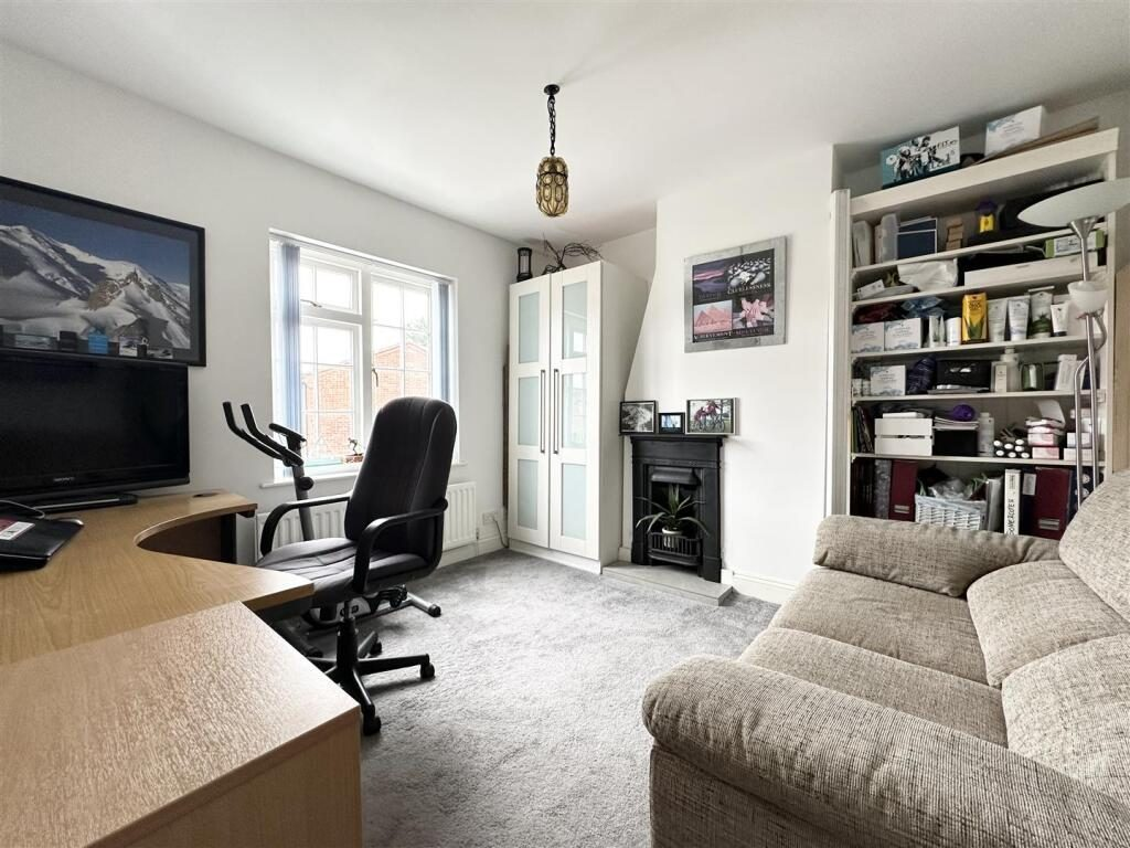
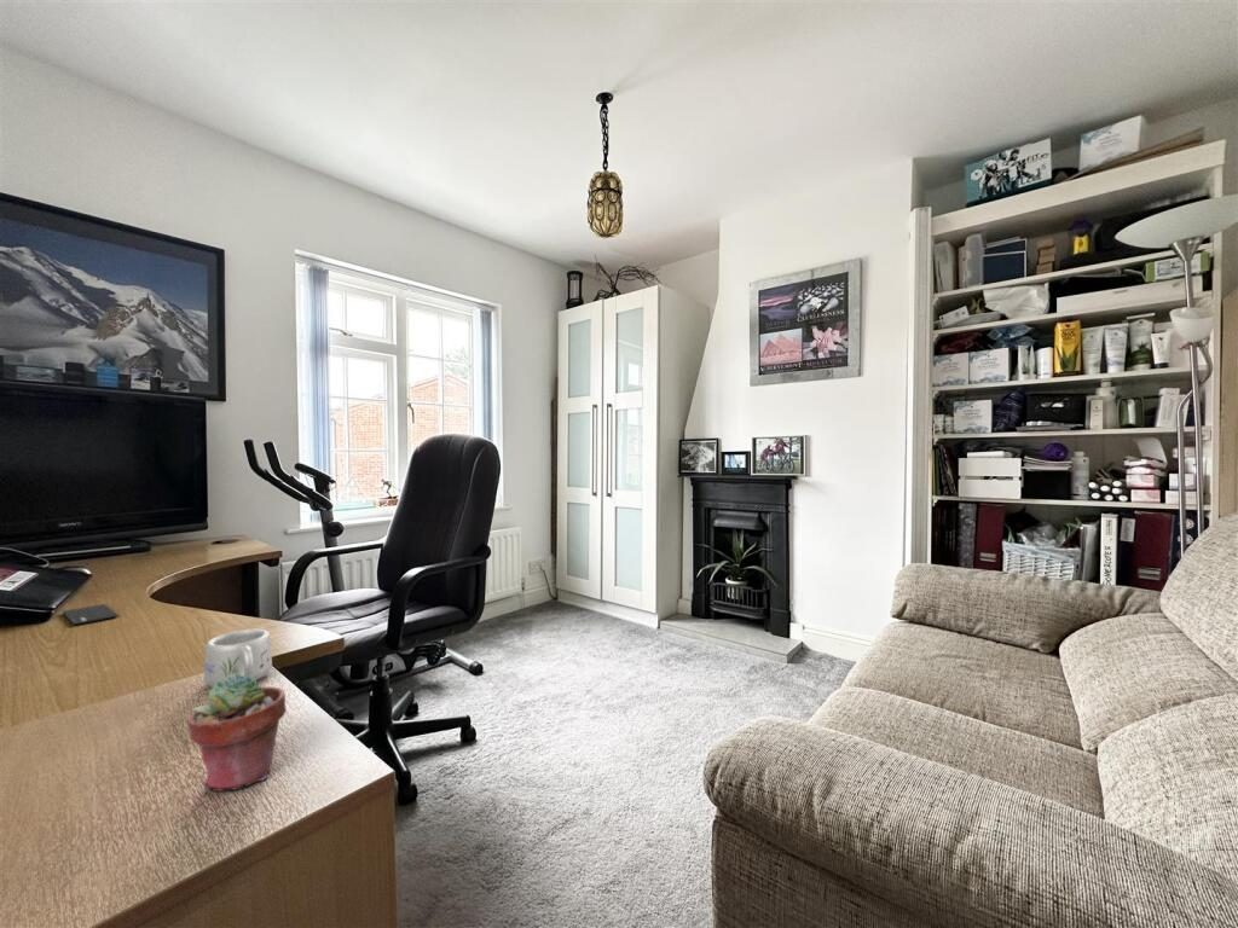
+ smartphone [62,603,120,626]
+ mug [202,628,273,689]
+ potted succulent [186,674,288,791]
